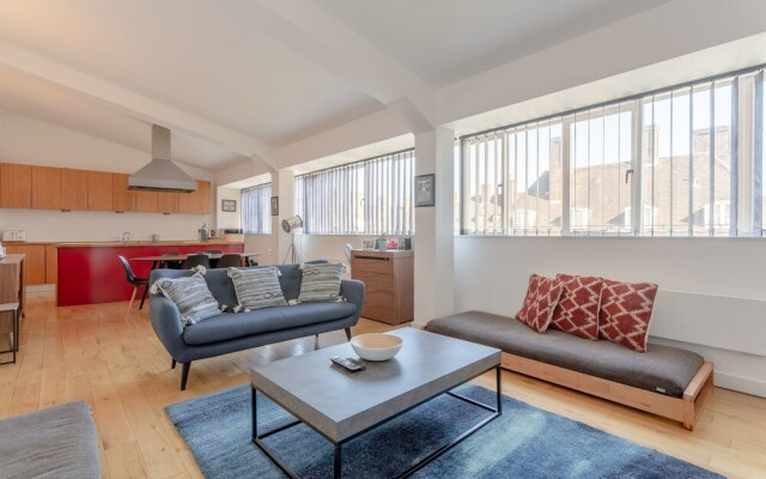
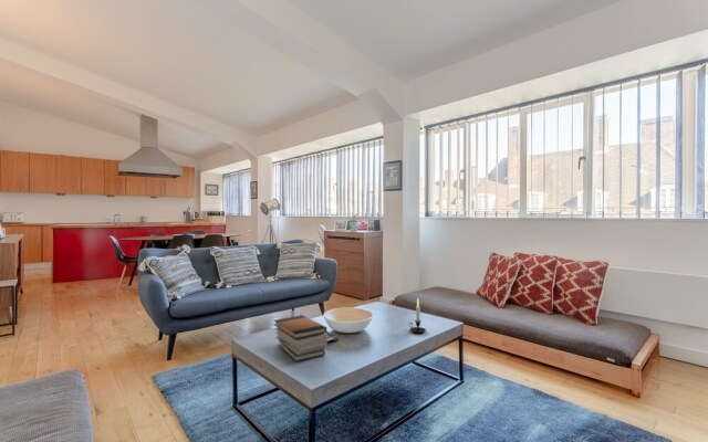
+ book stack [273,314,329,362]
+ candle [407,298,427,334]
